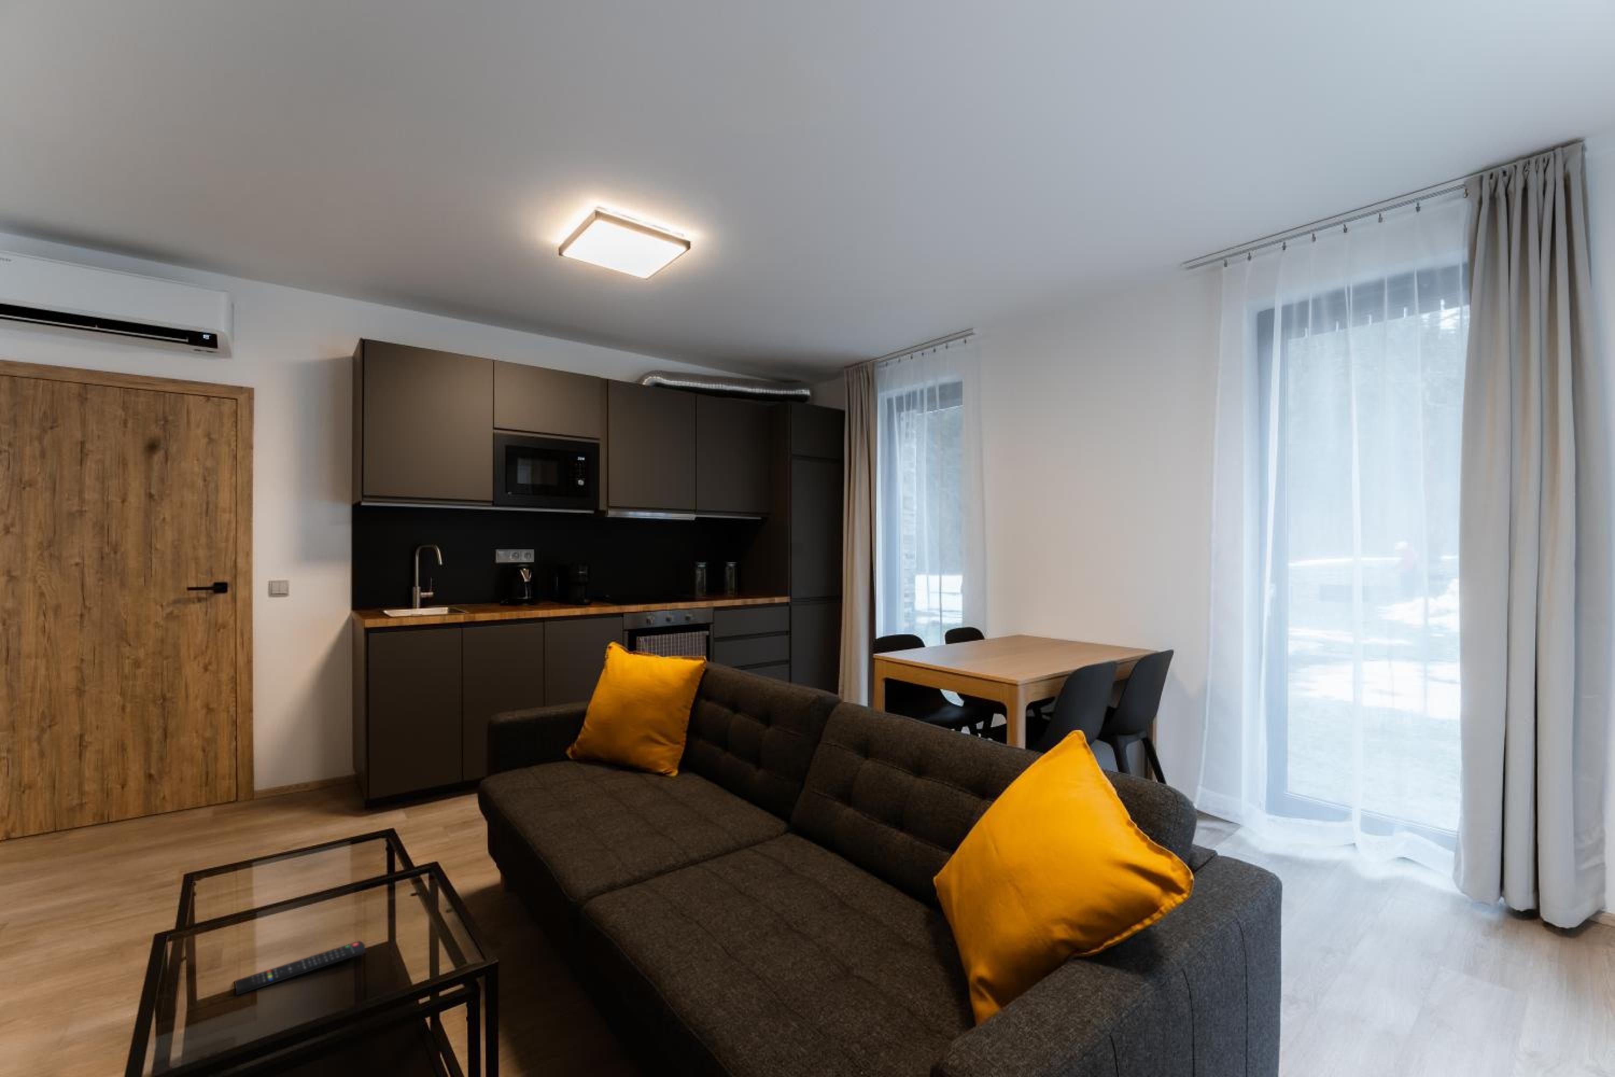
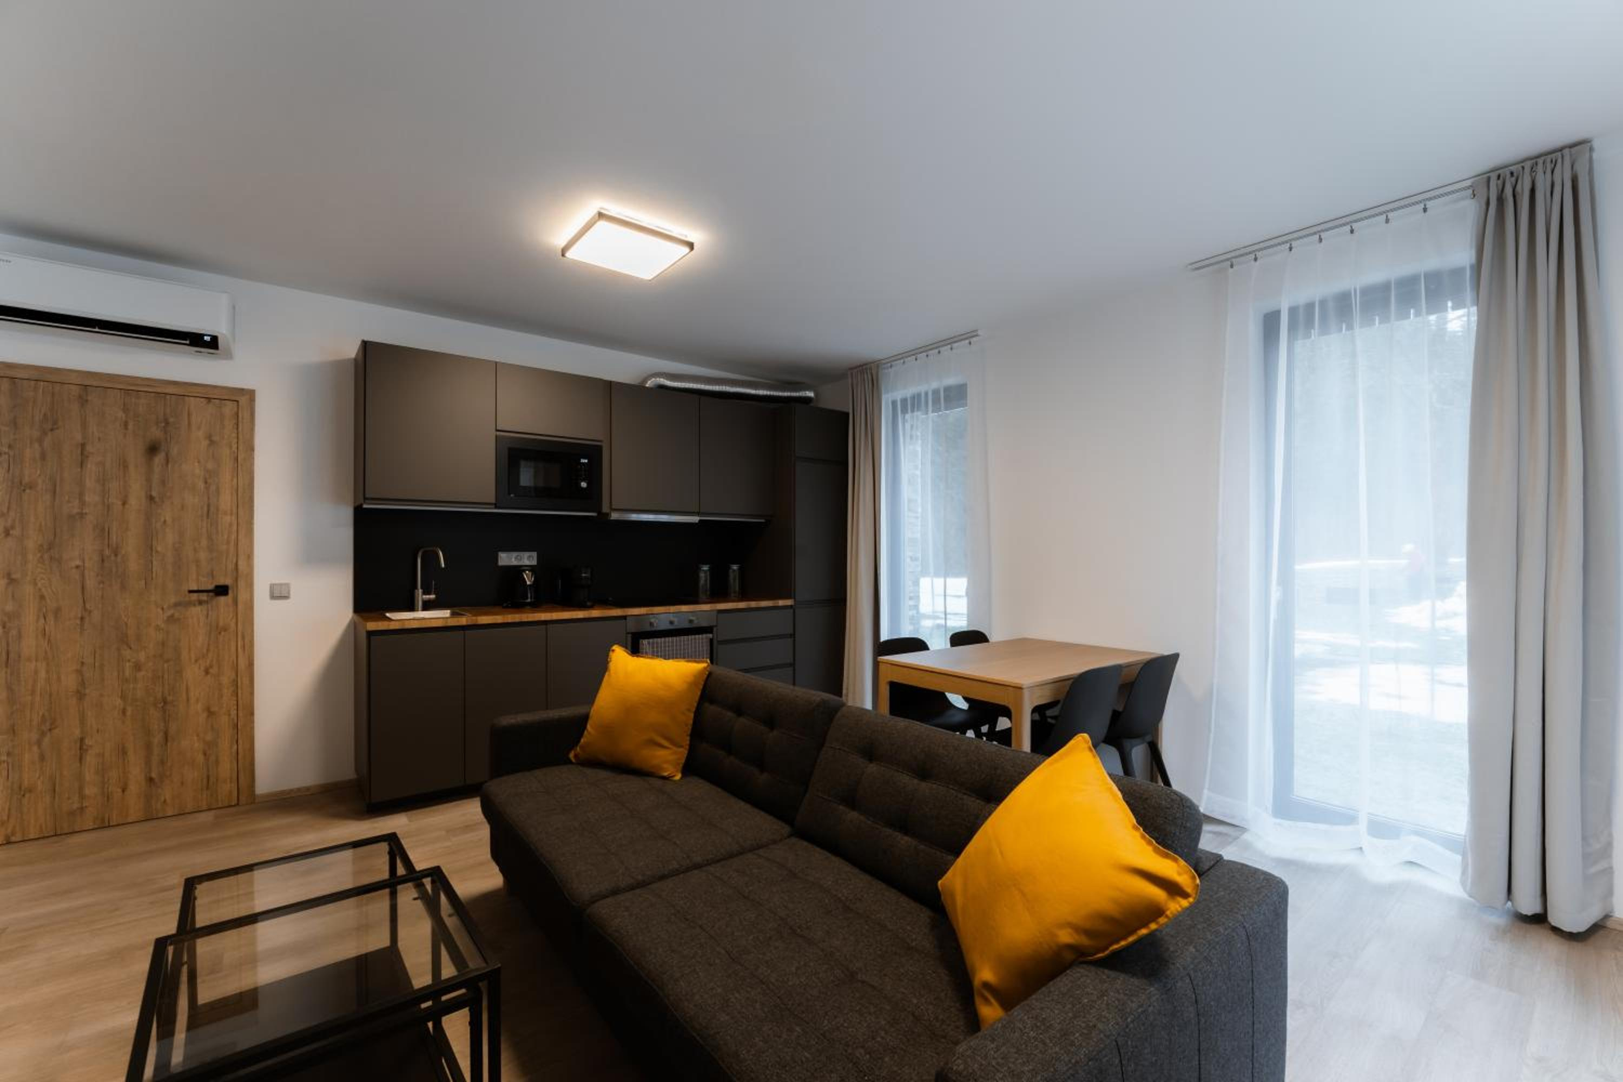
- remote control [234,940,365,996]
